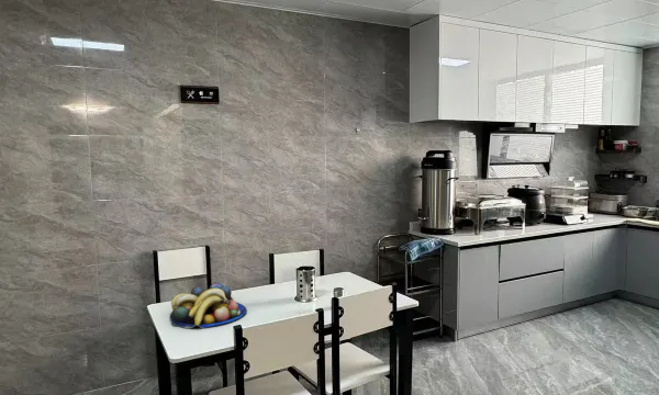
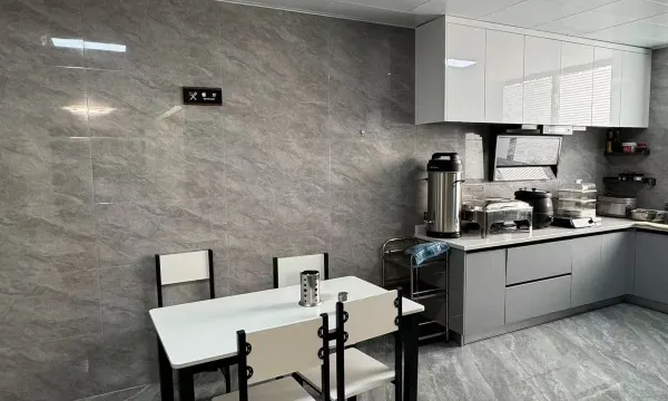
- fruit bowl [169,281,248,329]
